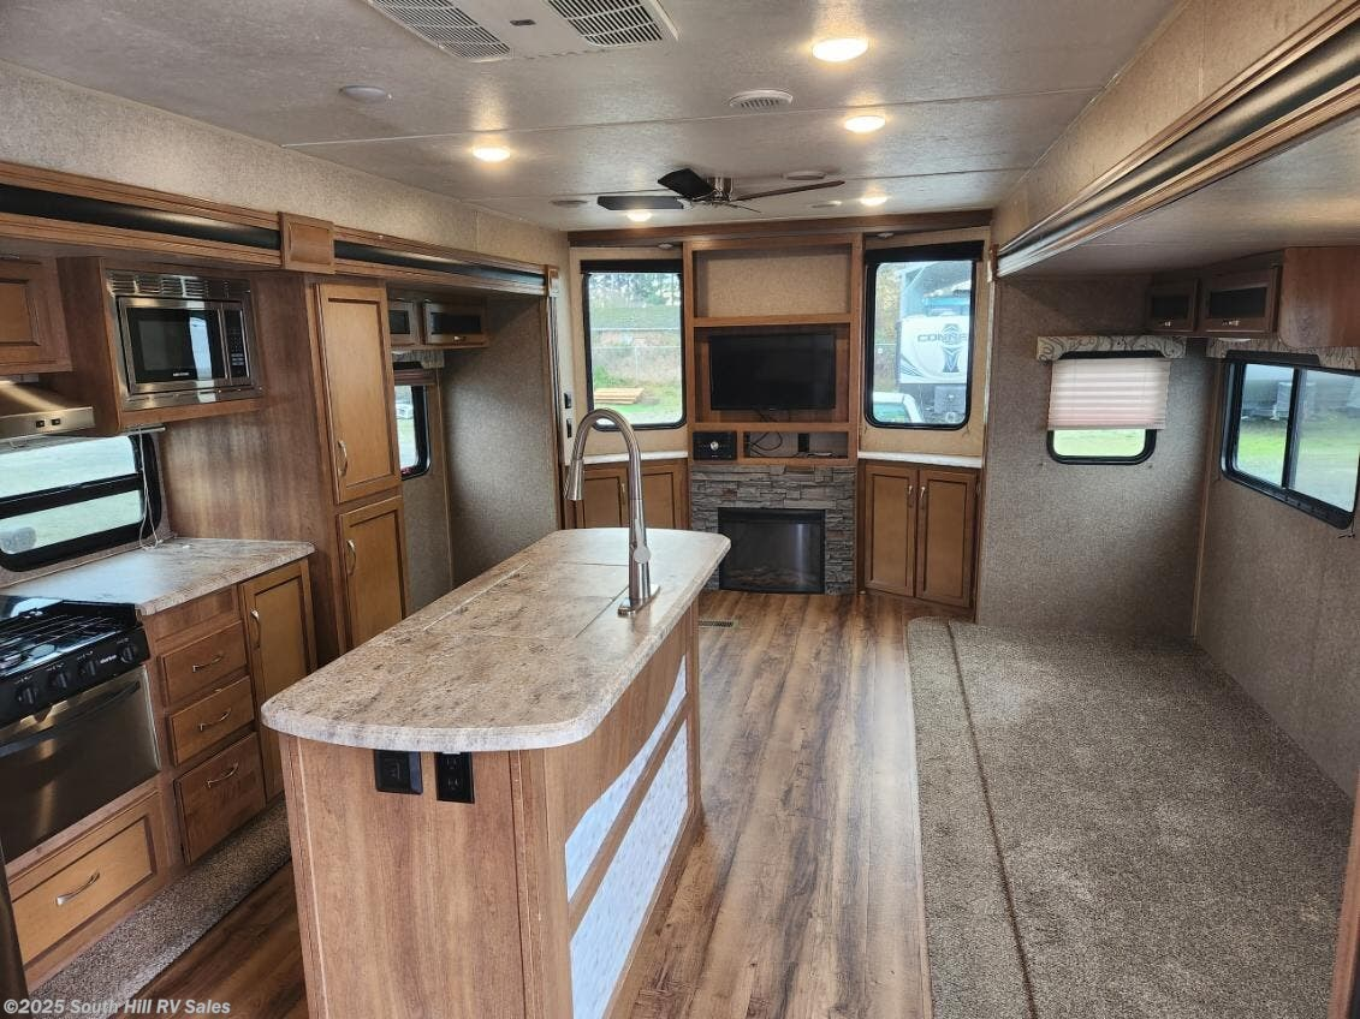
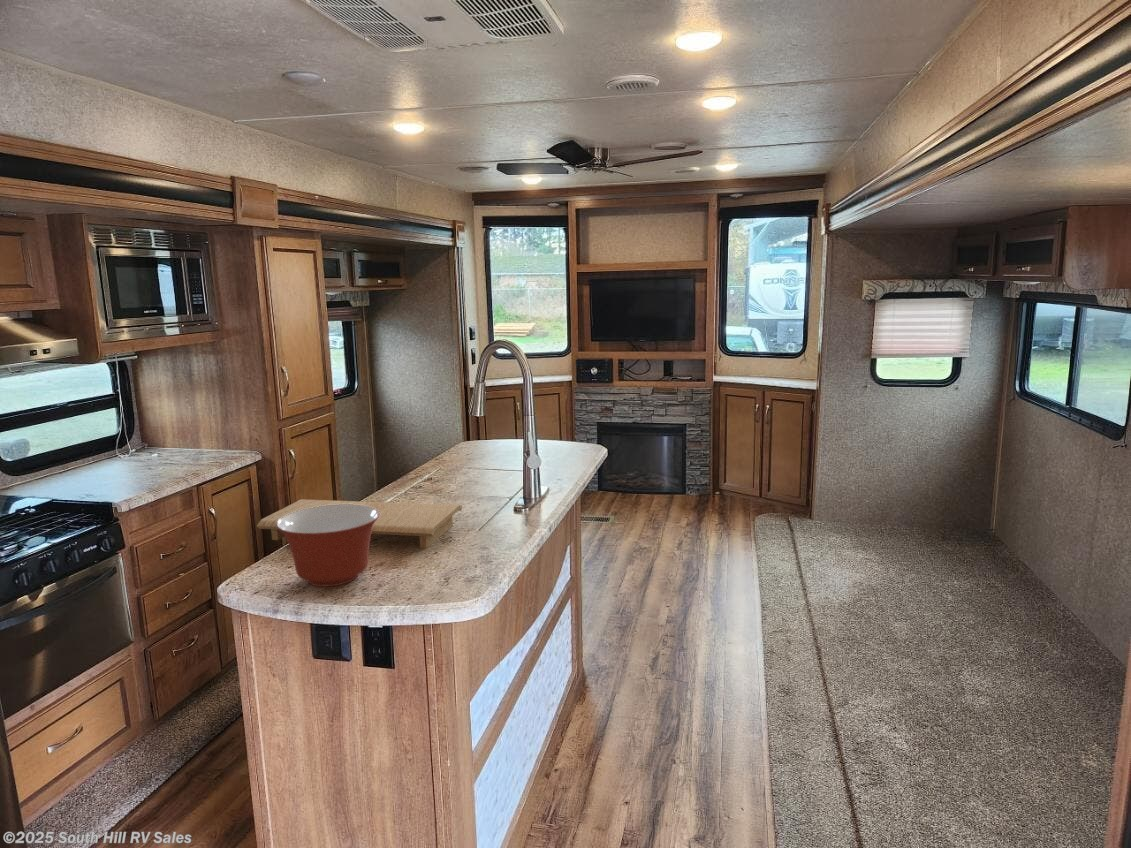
+ mixing bowl [276,504,380,587]
+ cutting board [256,499,463,549]
